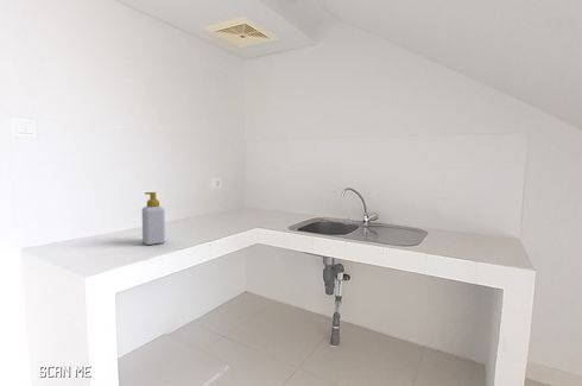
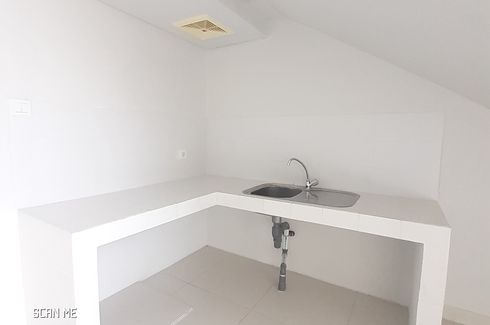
- soap bottle [141,191,166,246]
